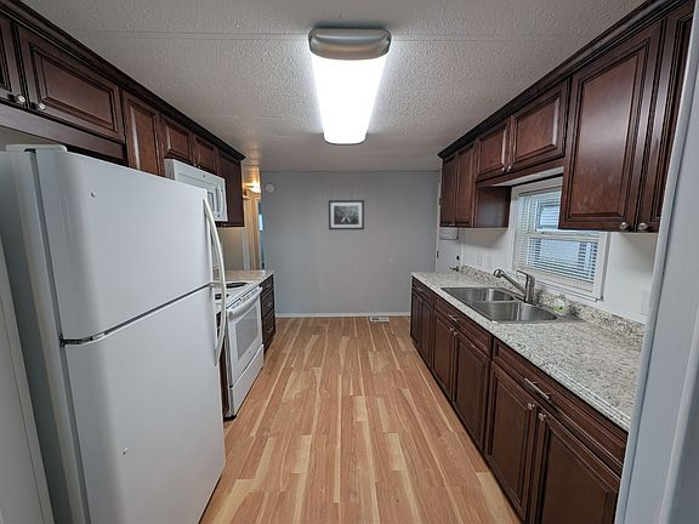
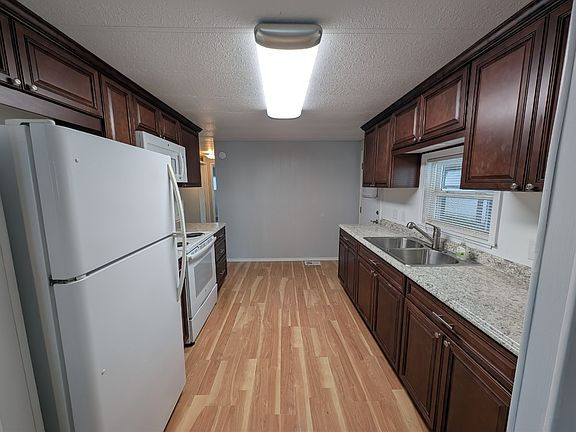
- wall art [328,199,365,230]
